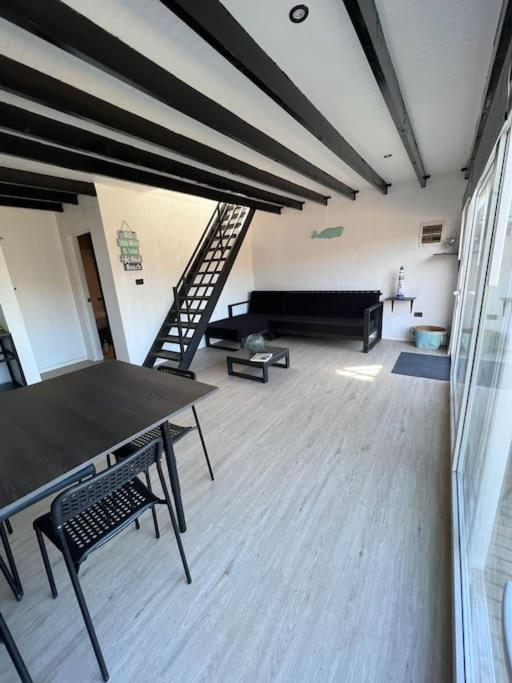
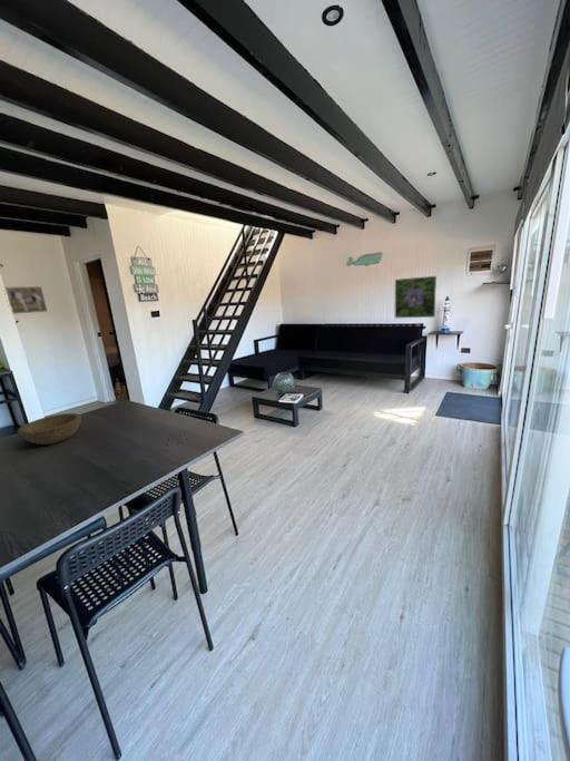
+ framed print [394,275,438,319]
+ bowl [17,412,82,446]
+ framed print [4,285,49,315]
